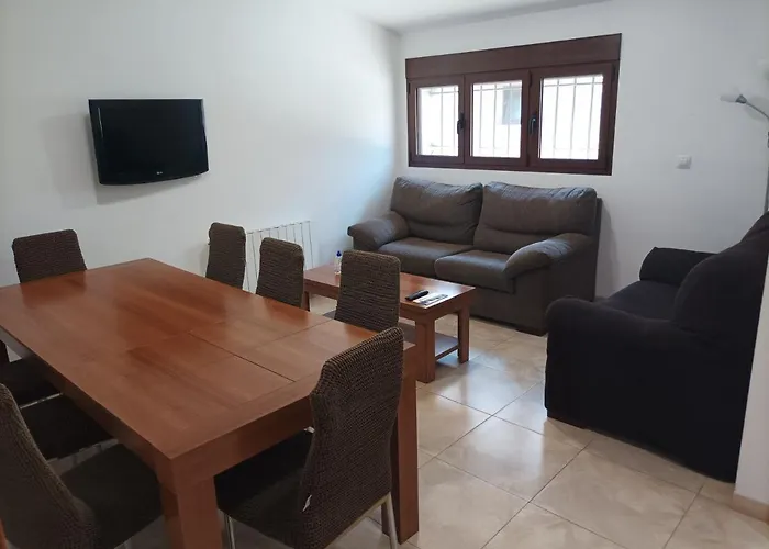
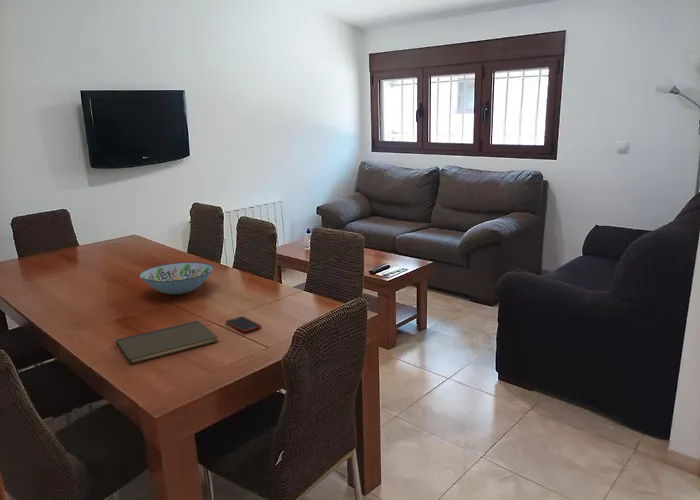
+ decorative bowl [139,261,214,296]
+ cell phone [225,315,262,334]
+ notebook [115,320,219,365]
